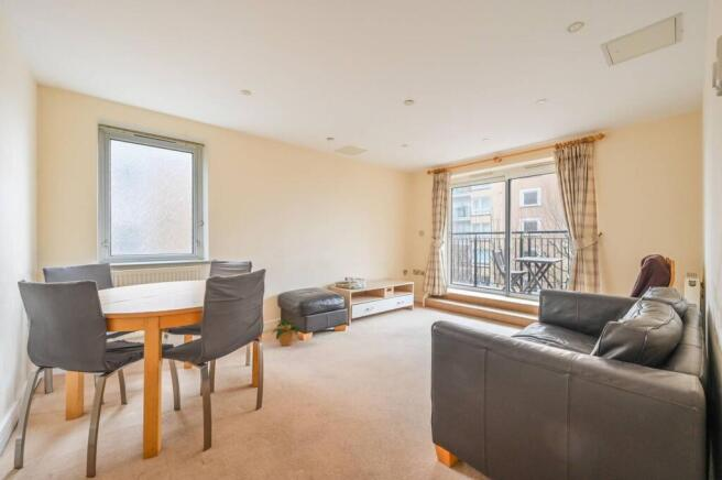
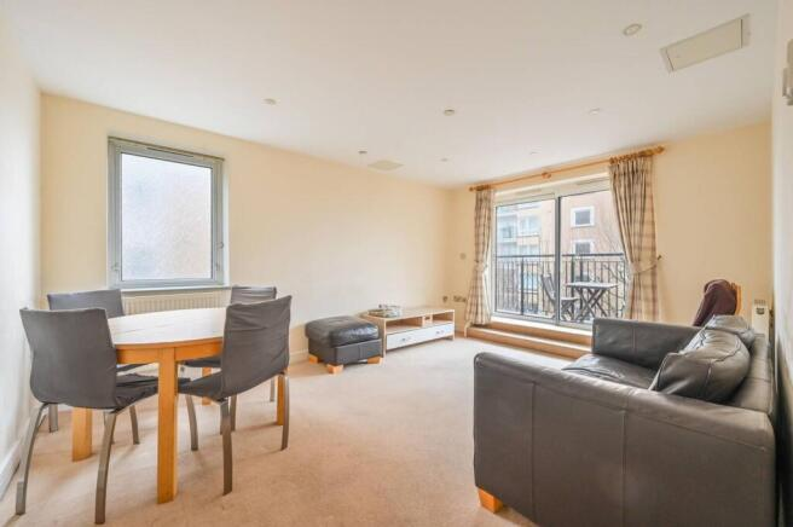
- potted plant [271,318,304,347]
